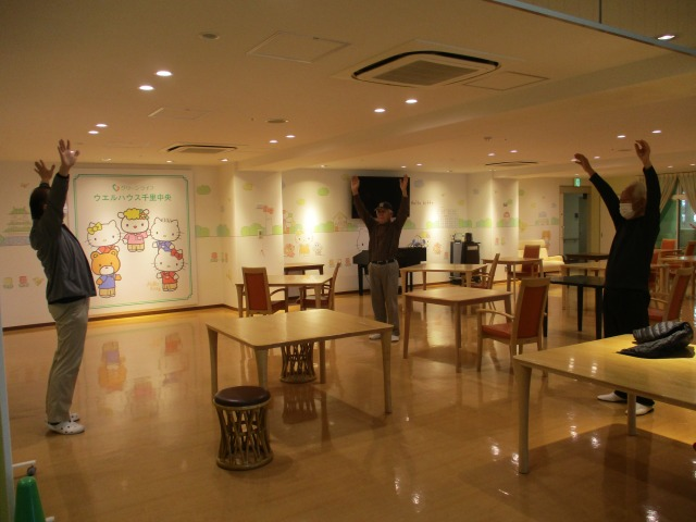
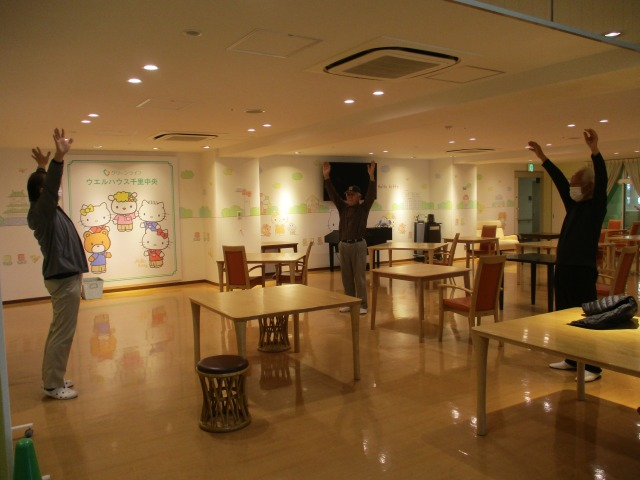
+ storage bin [81,276,105,301]
